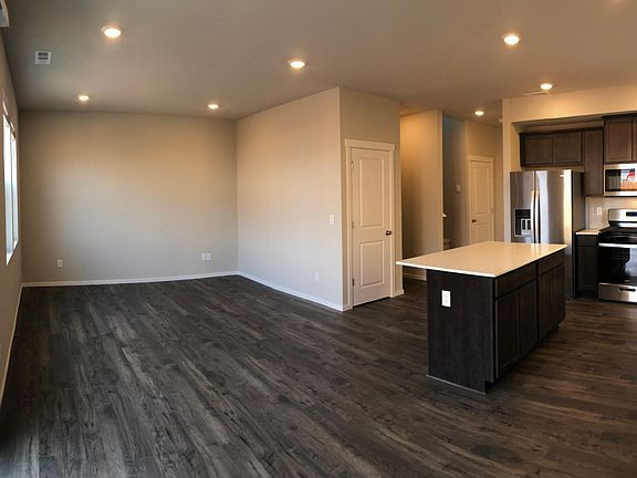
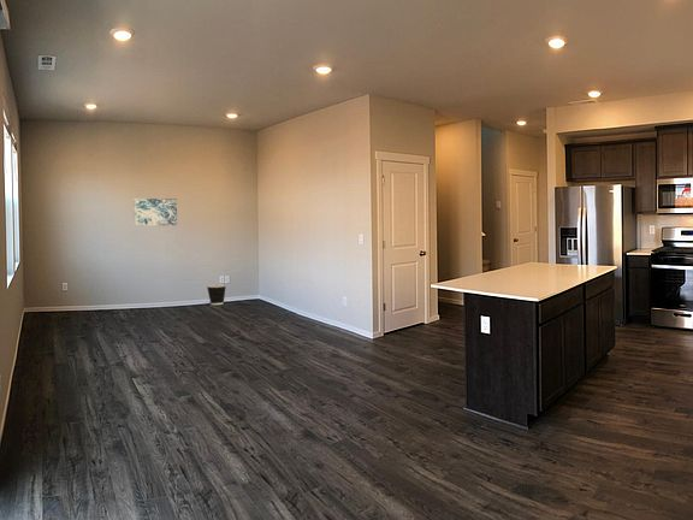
+ wall art [132,197,178,228]
+ wastebasket [206,283,227,306]
